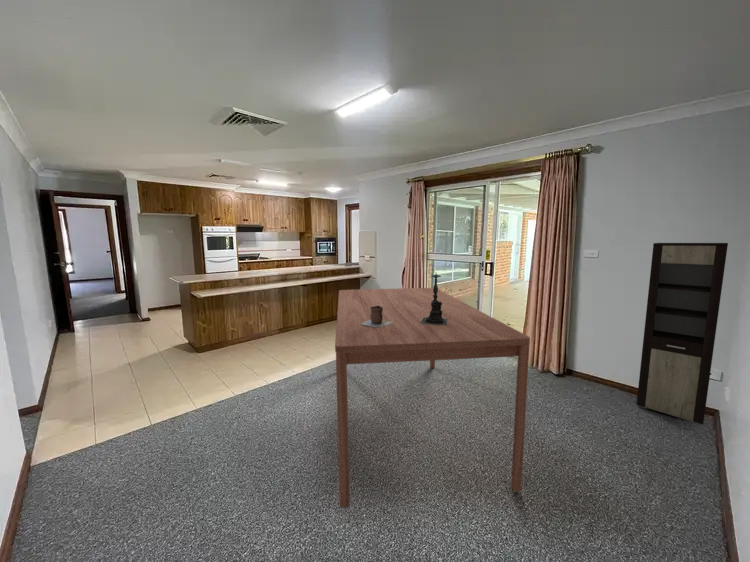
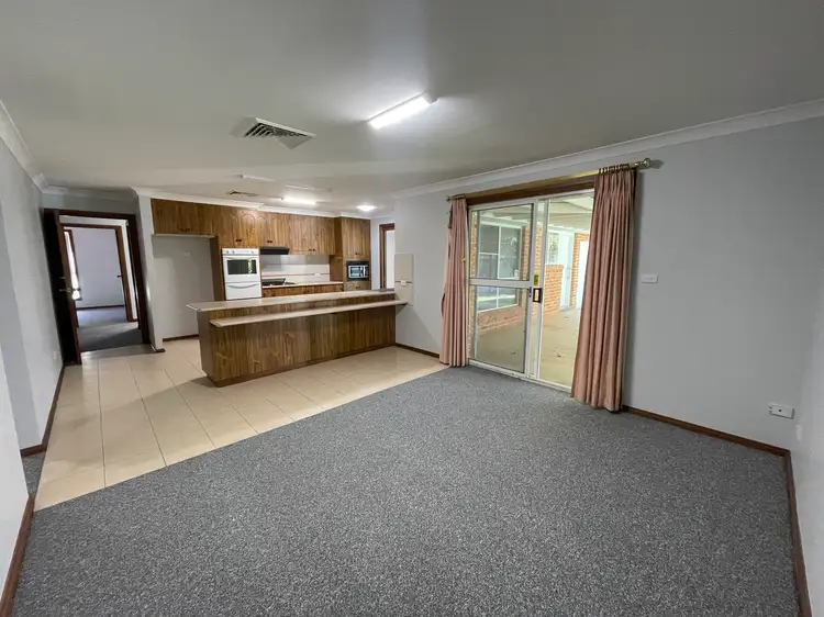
- cabinet [636,242,729,426]
- candle holder [420,273,448,326]
- dining table [334,287,531,509]
- vase [362,305,393,327]
